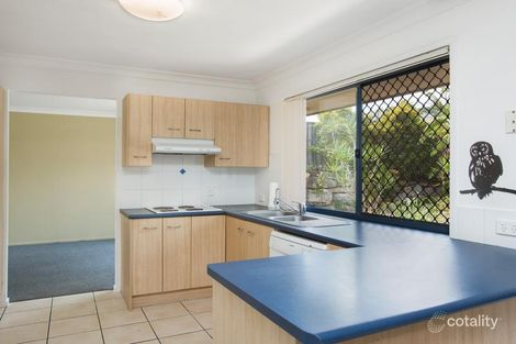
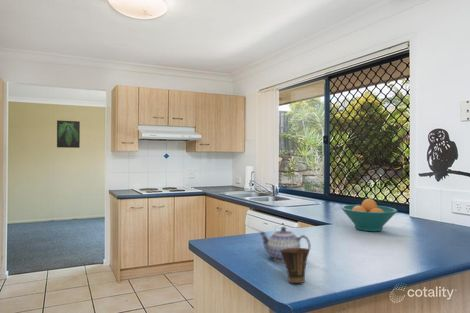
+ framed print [56,119,81,149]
+ cup [280,247,310,284]
+ teapot [258,226,312,264]
+ fruit bowl [340,198,399,232]
